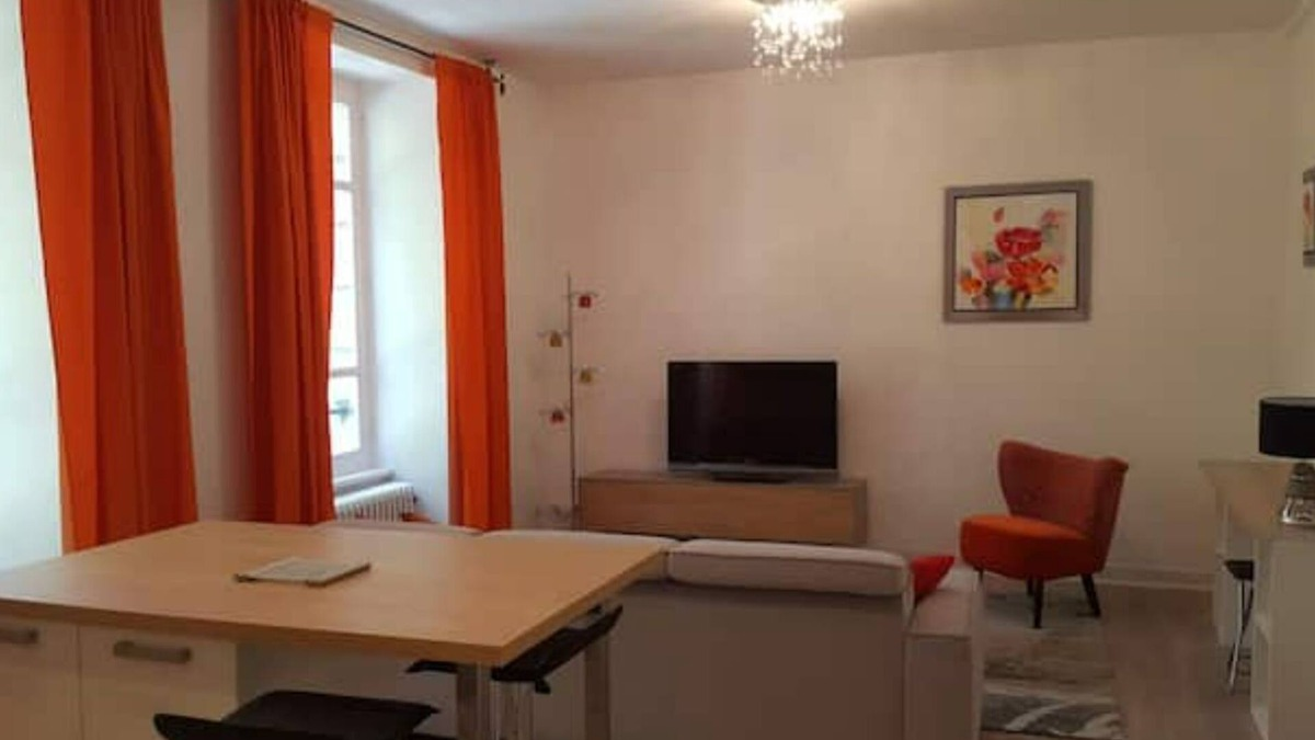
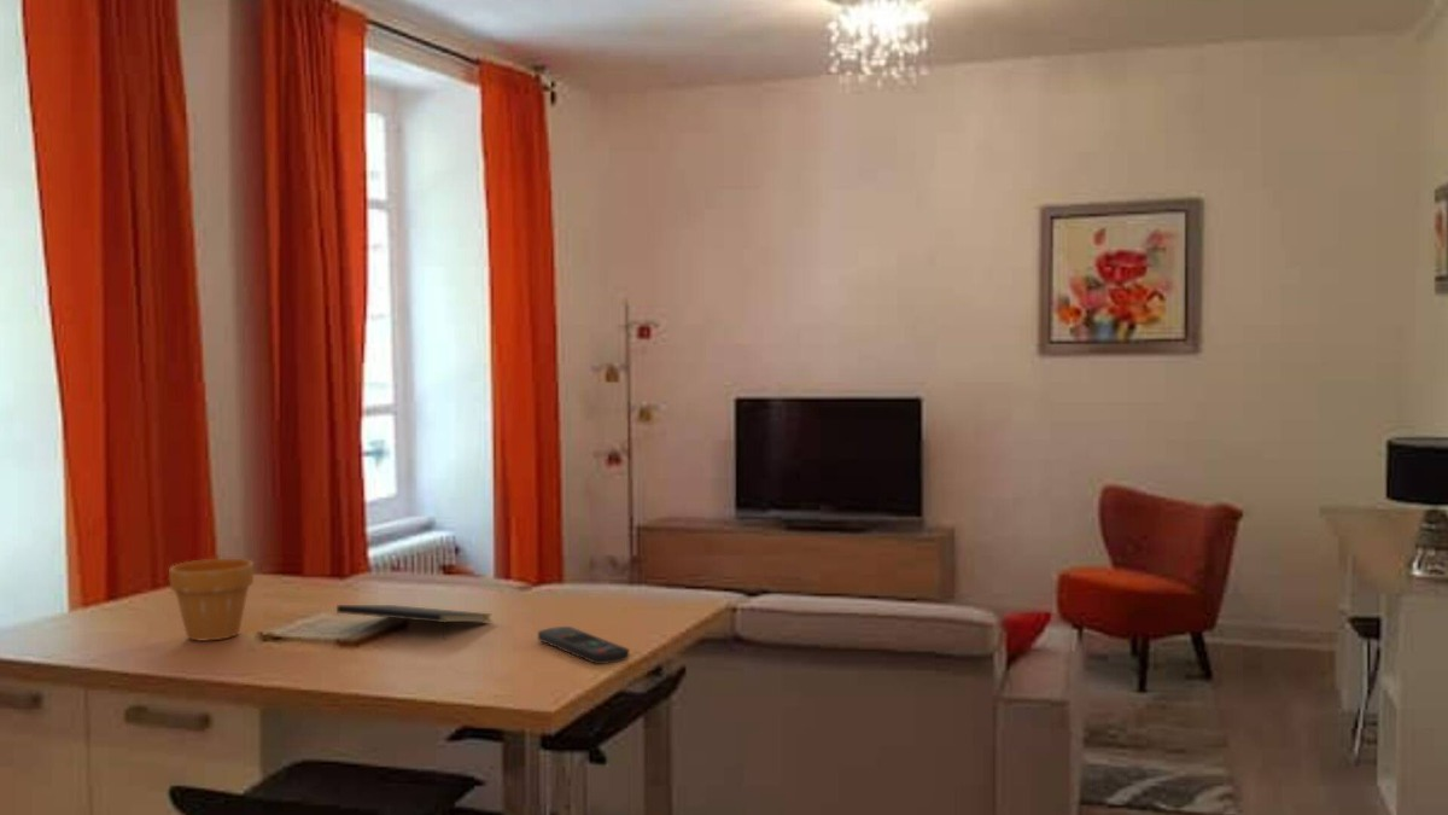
+ remote control [537,625,630,665]
+ notepad [335,604,494,641]
+ flower pot [168,558,255,641]
